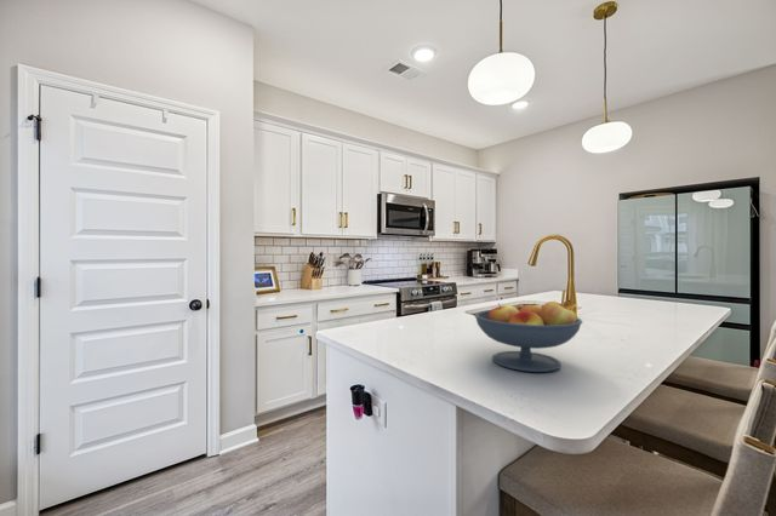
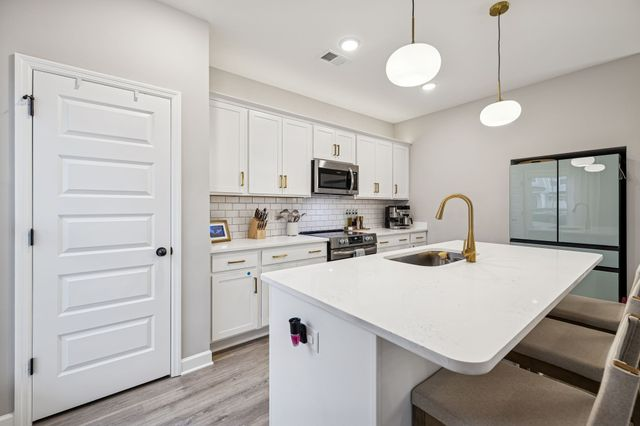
- fruit bowl [473,300,583,373]
